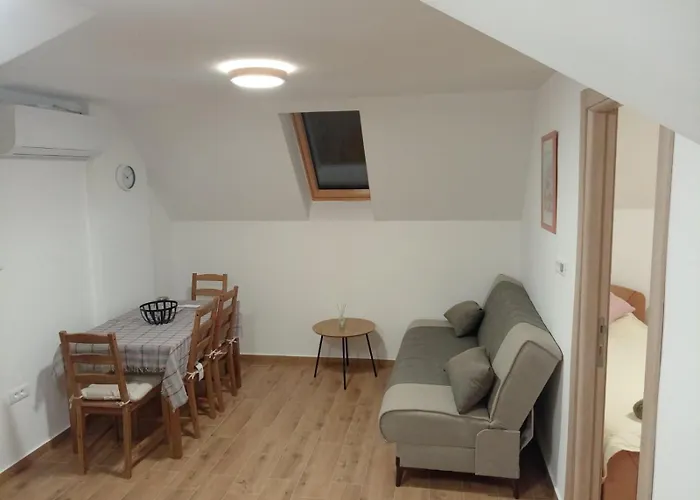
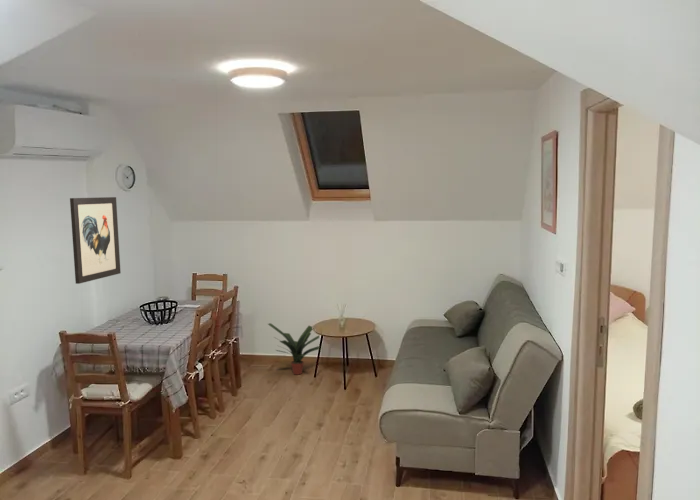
+ potted plant [267,322,322,376]
+ wall art [69,196,121,285]
